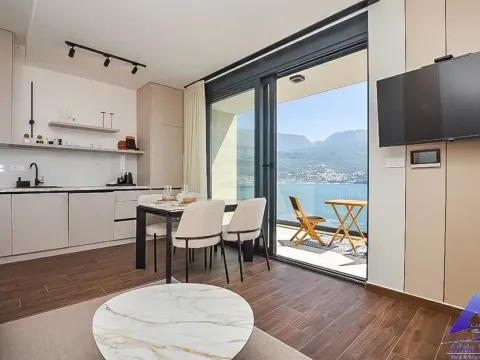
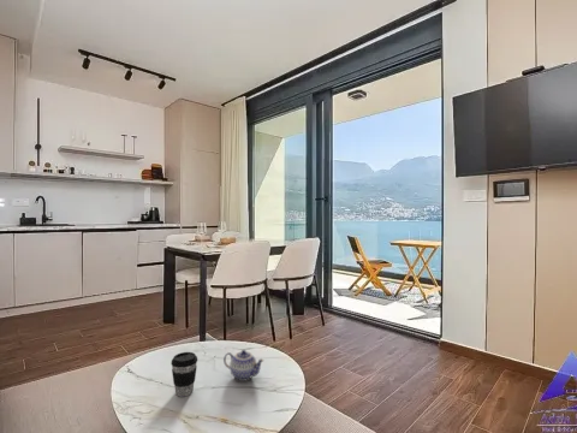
+ coffee cup [169,351,198,398]
+ teapot [222,349,264,382]
